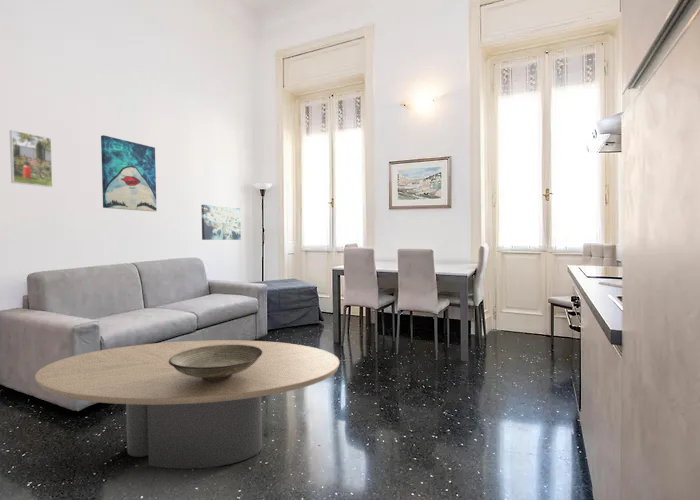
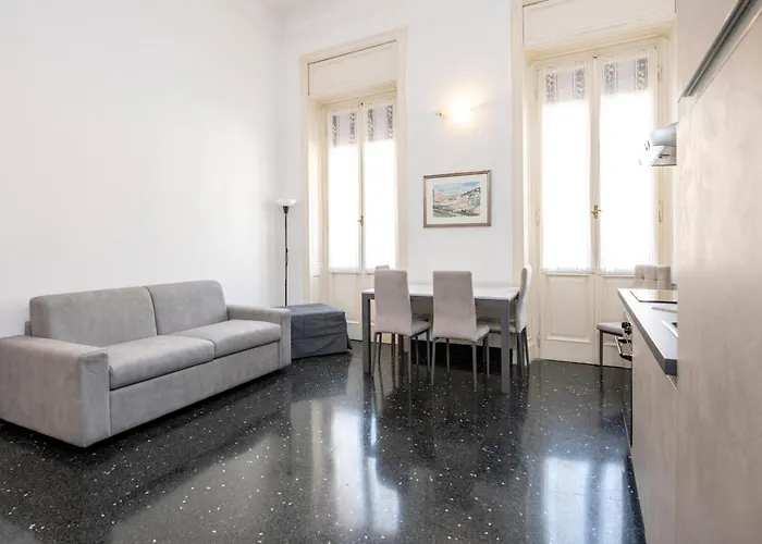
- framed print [9,129,54,188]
- coffee table [34,339,341,470]
- wall art [200,204,242,241]
- wall art [100,134,158,212]
- decorative bowl [169,344,263,381]
